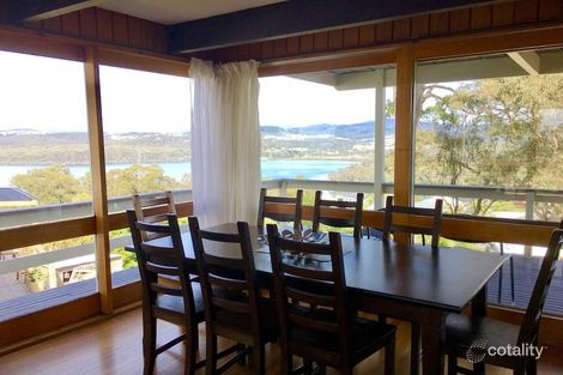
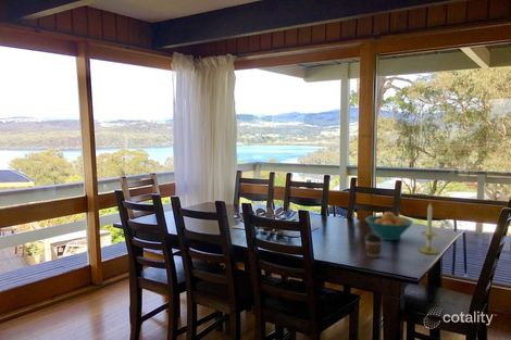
+ coffee cup [364,232,384,259]
+ candle [419,202,440,255]
+ fruit bowl [364,211,414,241]
